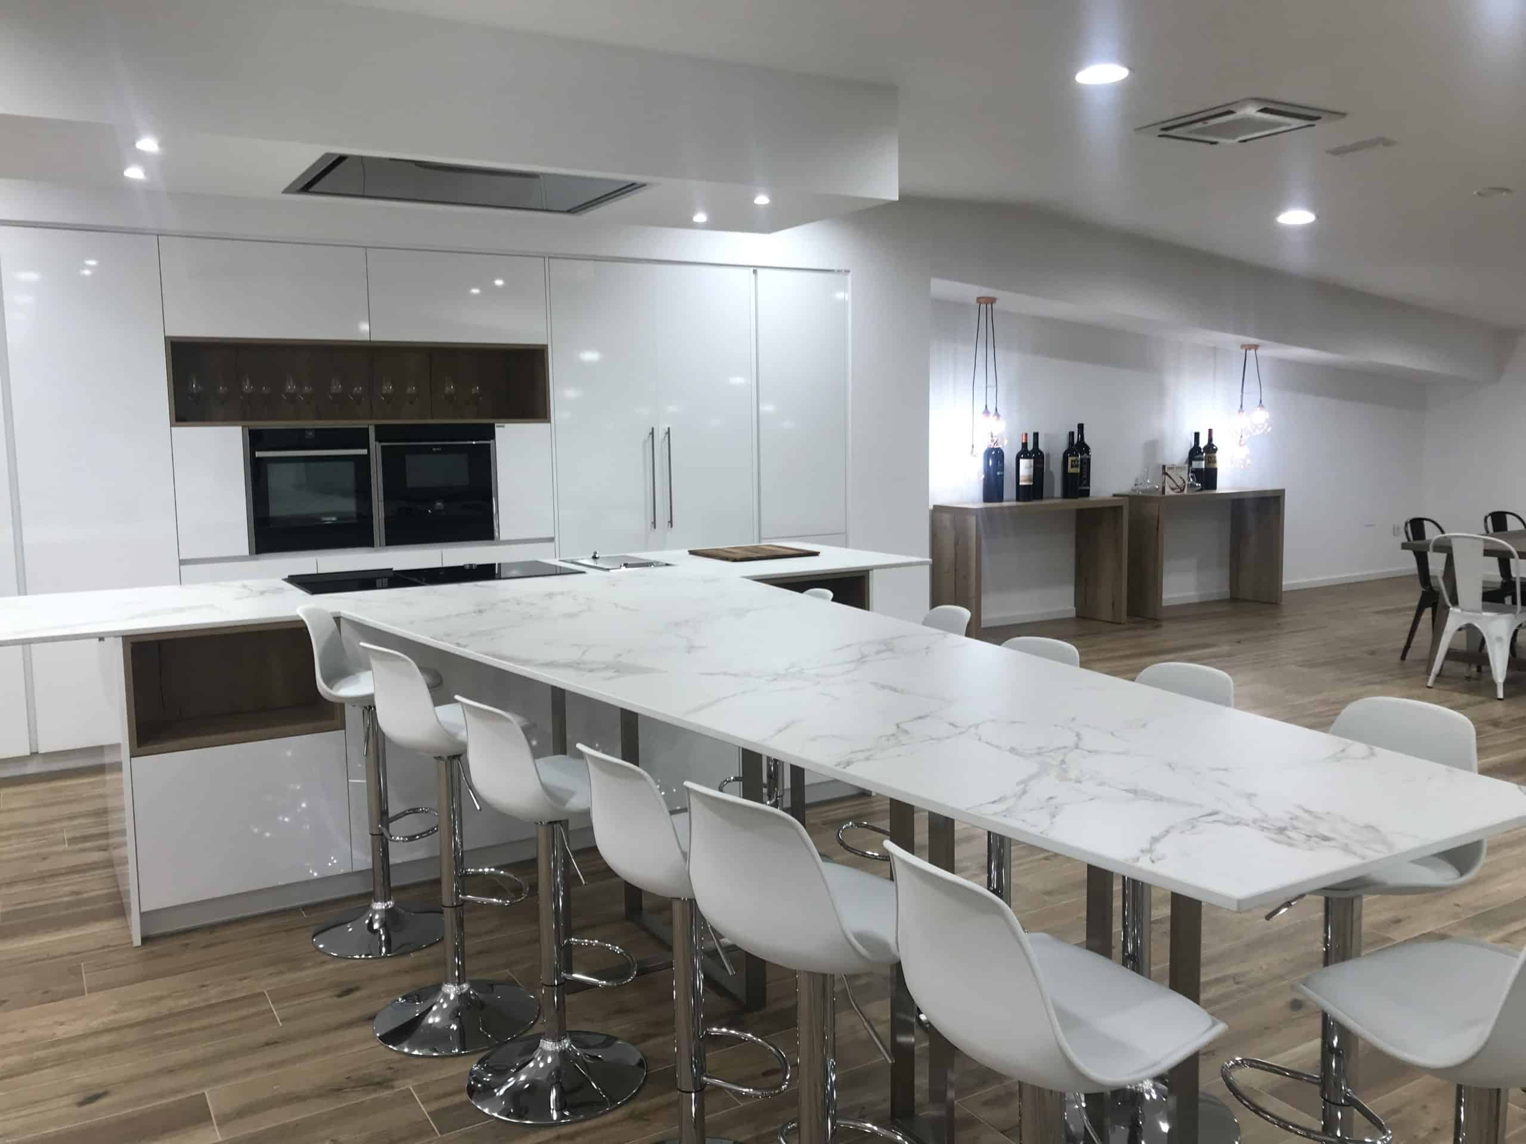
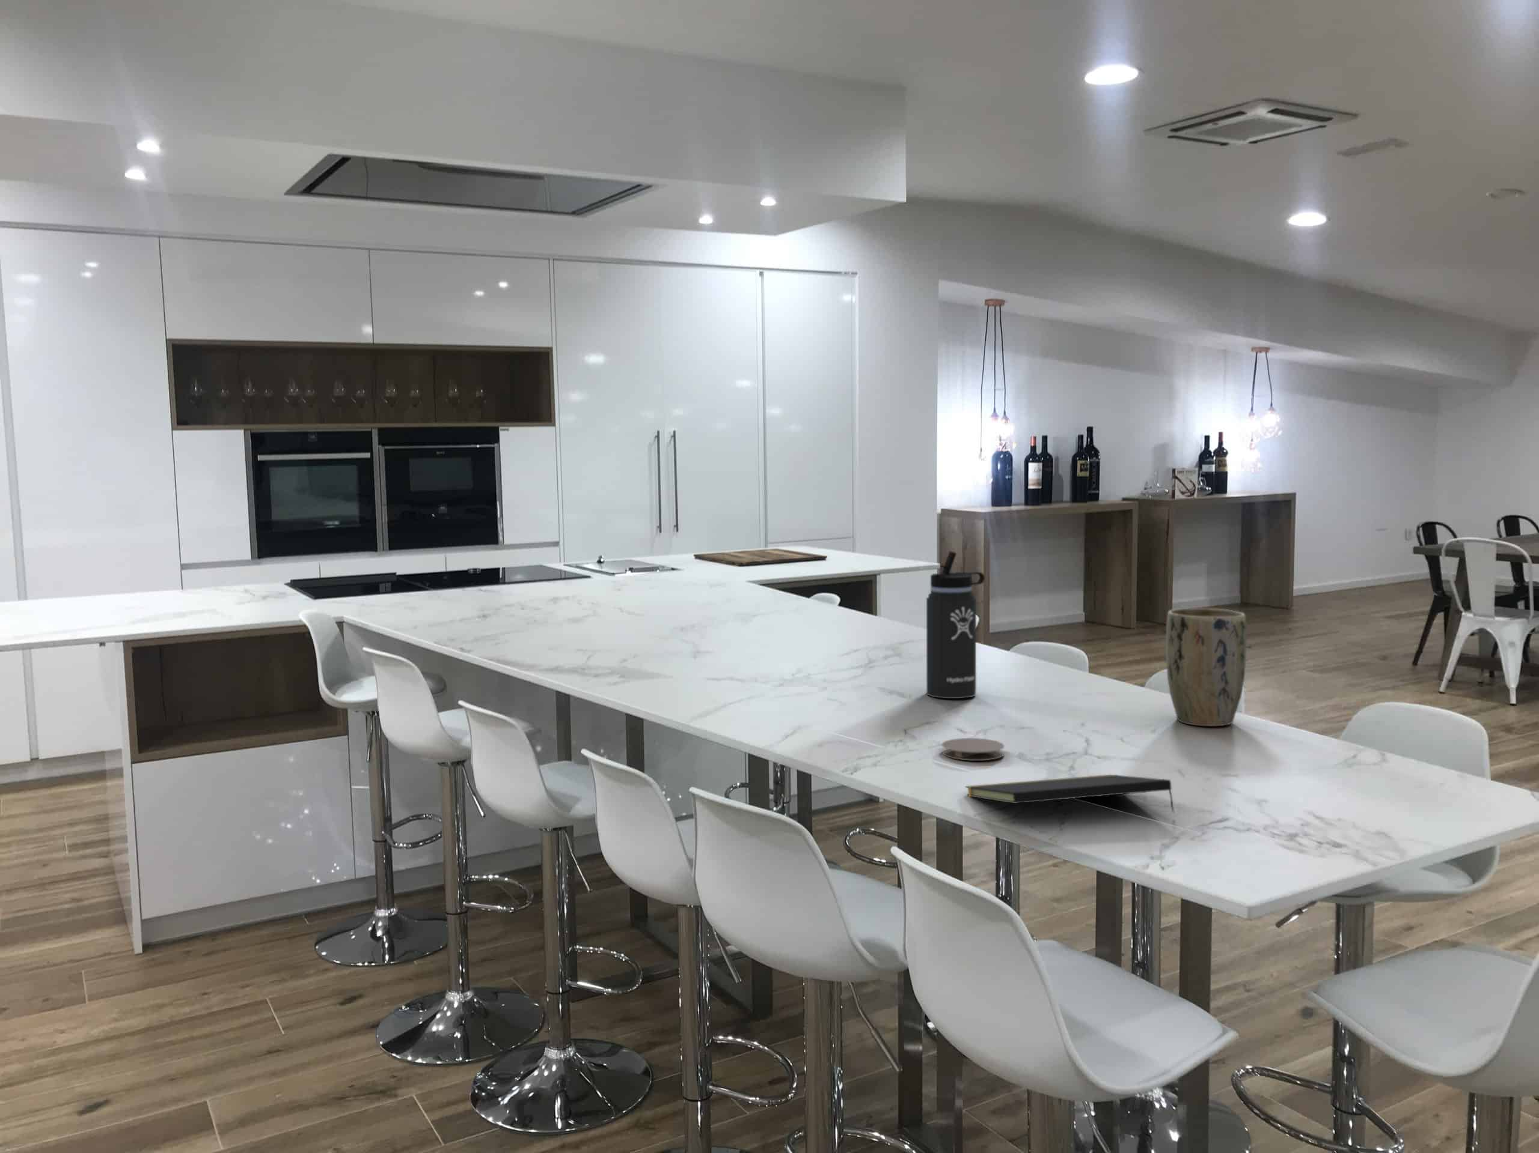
+ coaster [940,738,1005,762]
+ notepad [965,774,1175,813]
+ plant pot [1165,608,1247,727]
+ thermos bottle [926,551,985,699]
